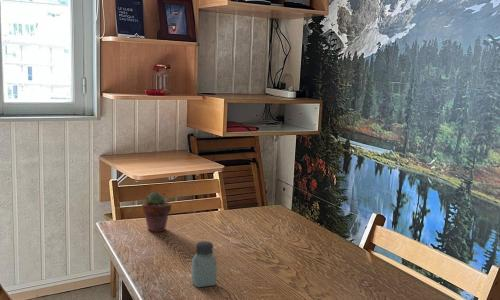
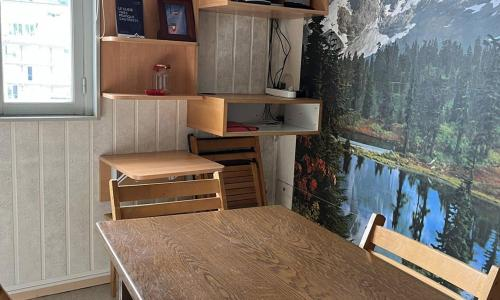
- potted succulent [141,192,172,234]
- saltshaker [190,240,217,288]
